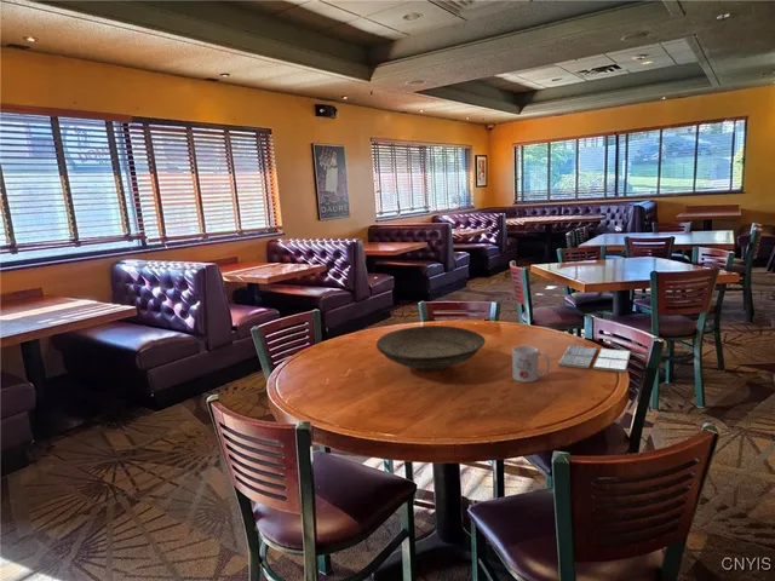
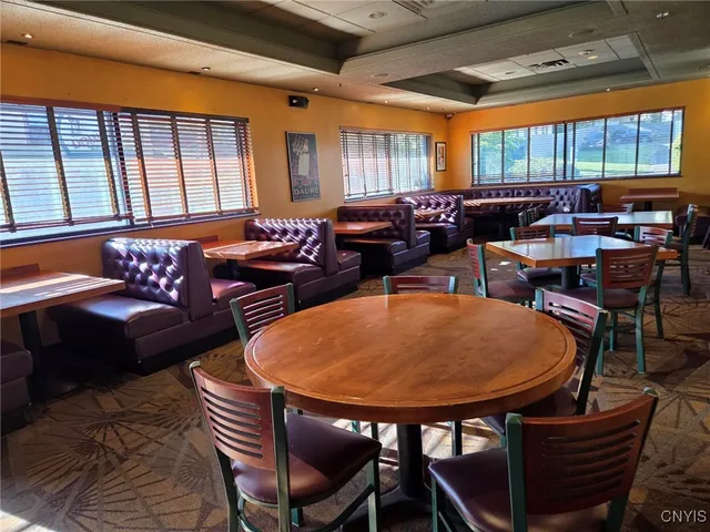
- decorative bowl [375,324,487,373]
- drink coaster [557,345,632,374]
- mug [511,345,551,384]
